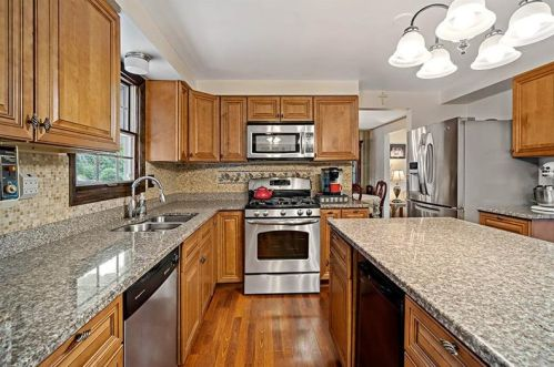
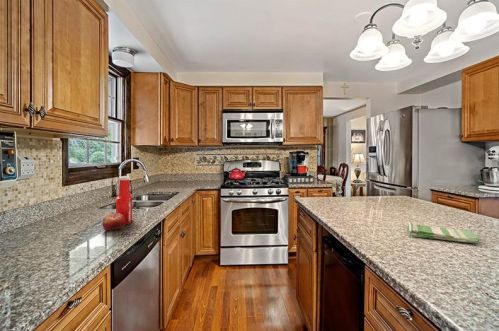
+ dish towel [407,222,482,244]
+ fruit [102,212,126,232]
+ soap bottle [115,176,133,226]
